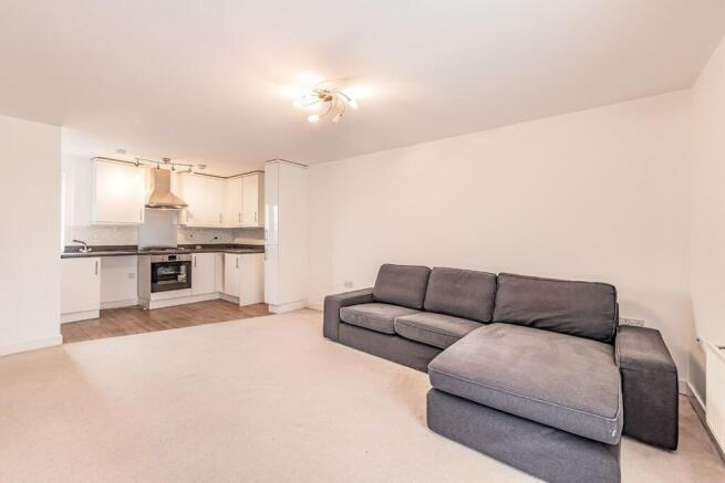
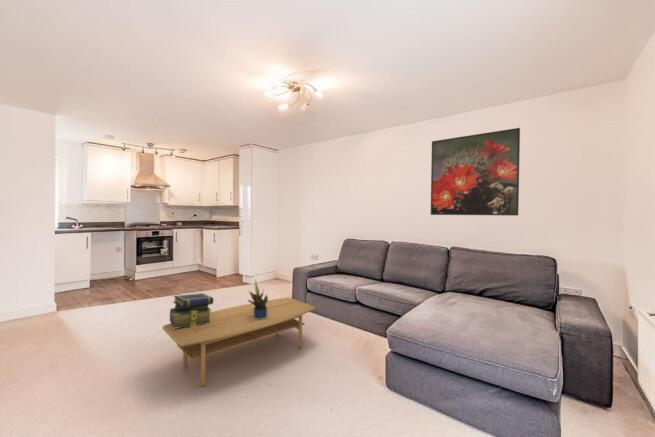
+ stack of books [169,292,215,329]
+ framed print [430,127,521,217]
+ potted plant [247,278,270,319]
+ coffee table [161,297,316,387]
